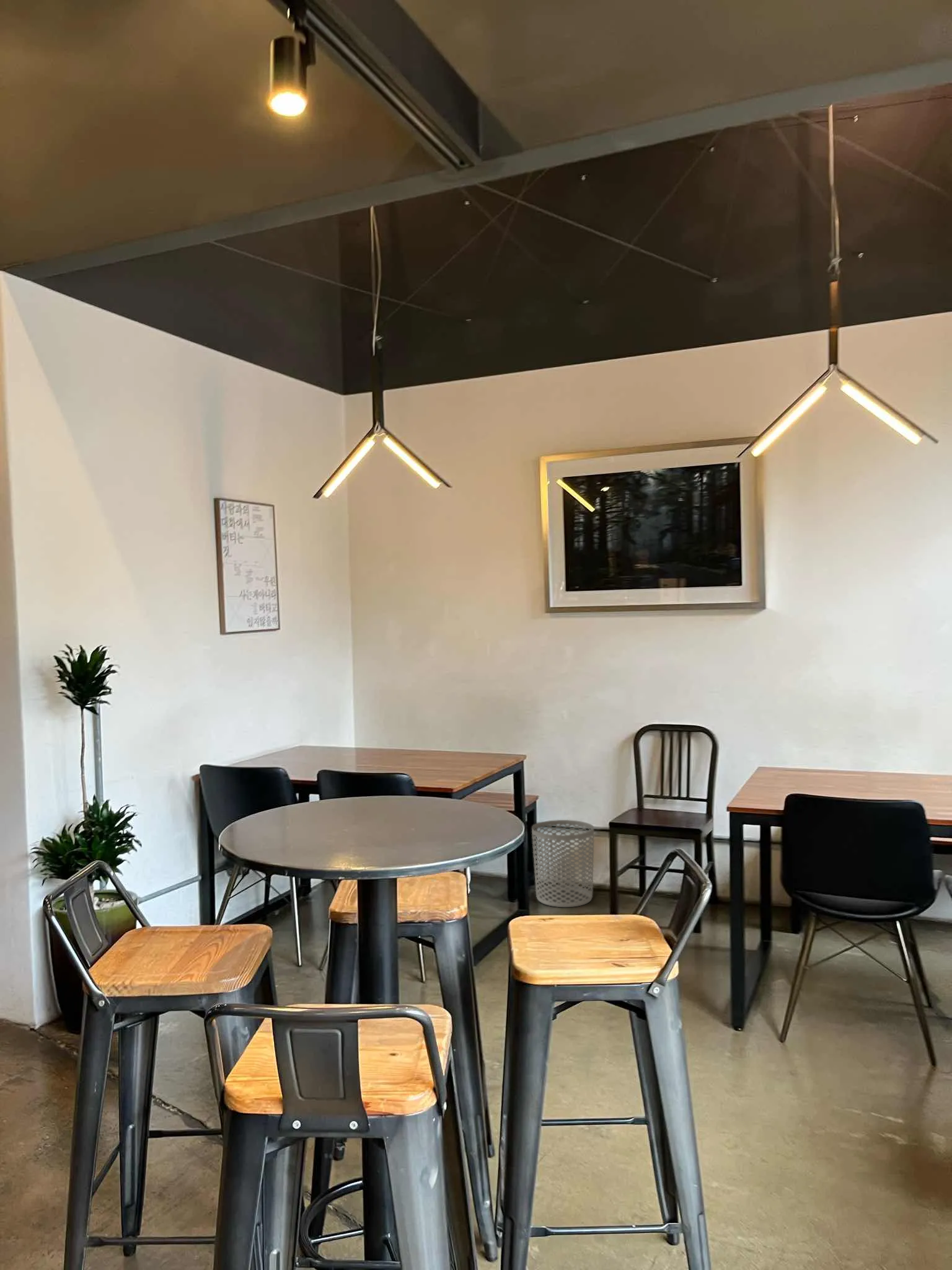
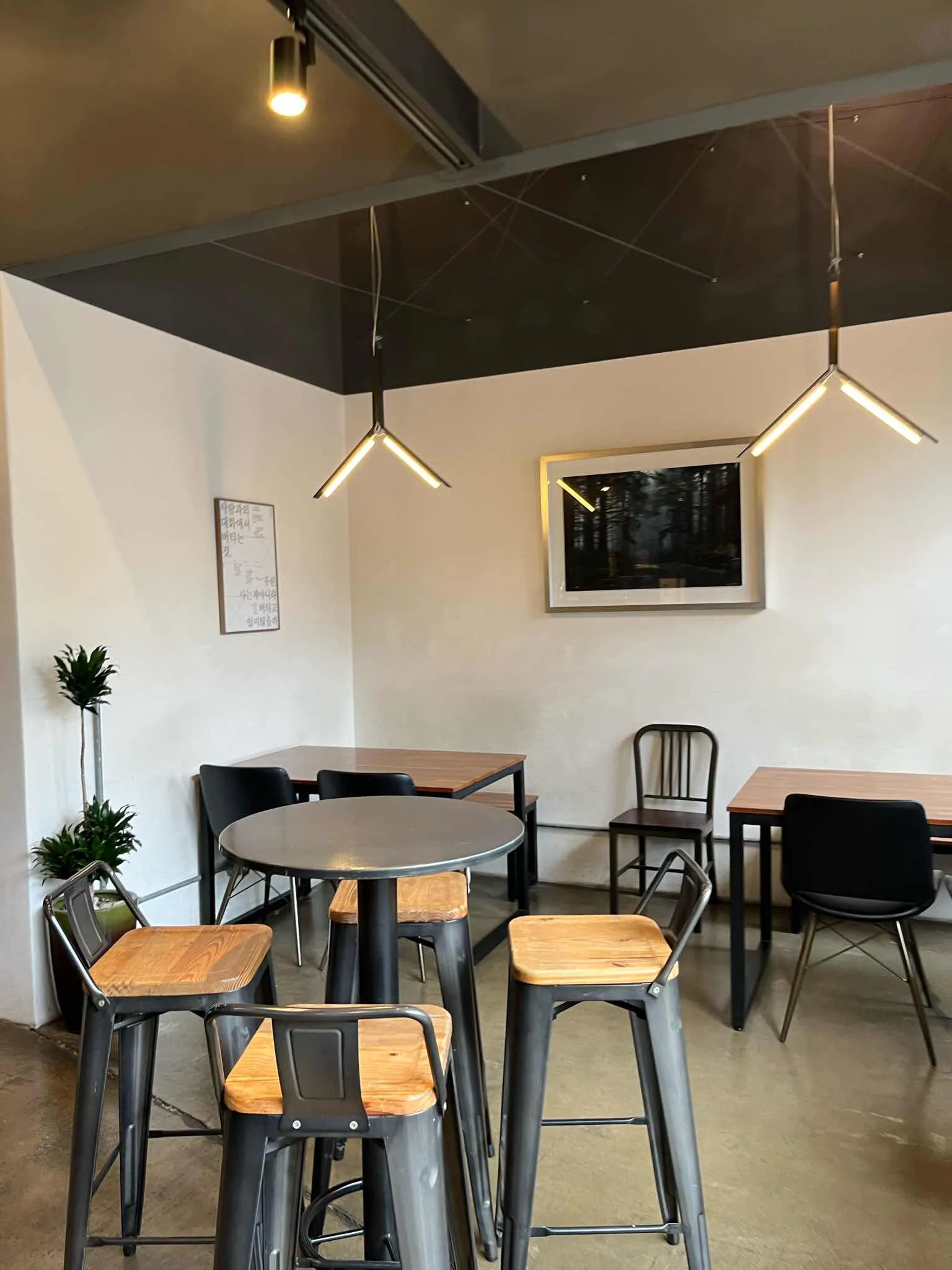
- waste bin [531,819,595,908]
